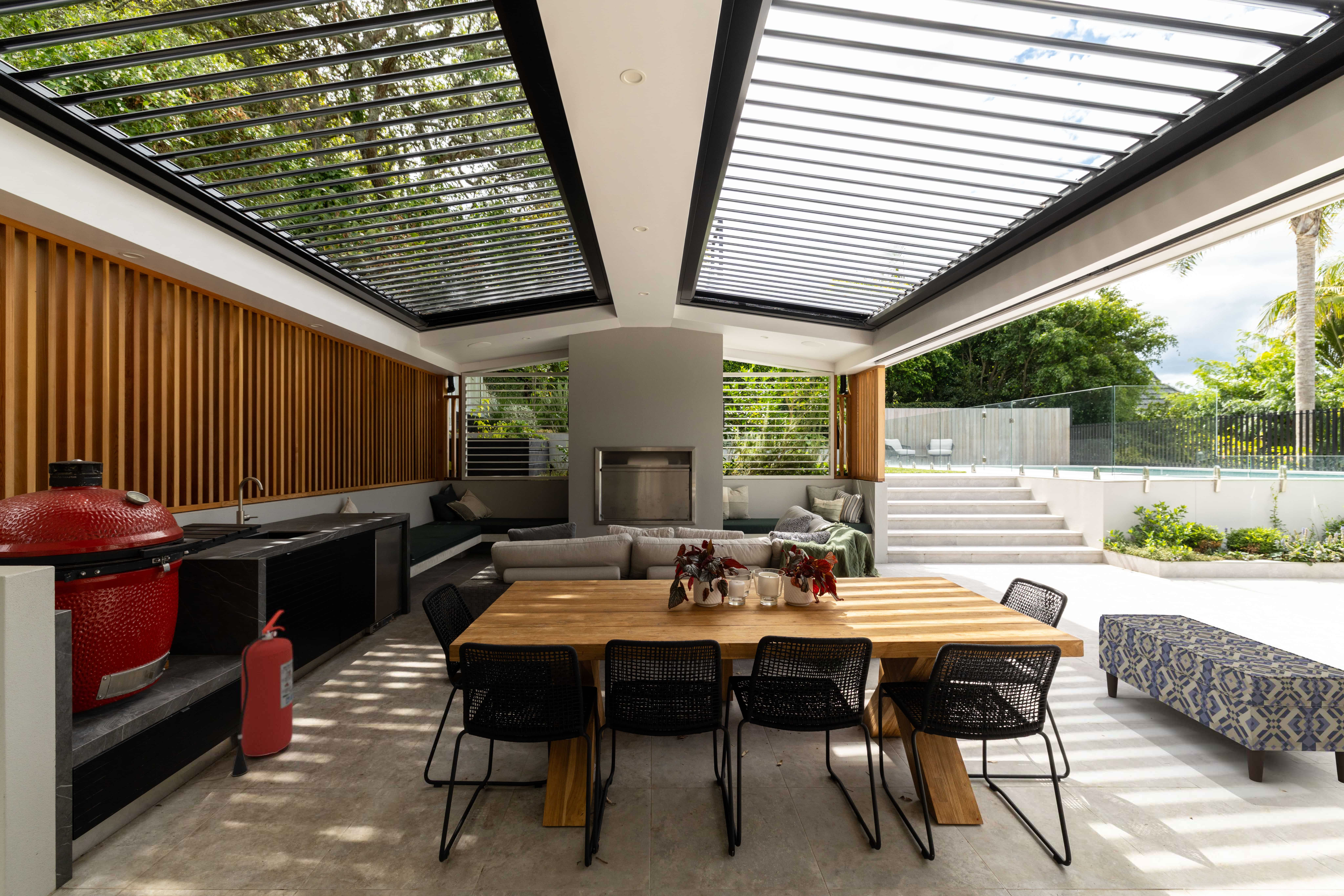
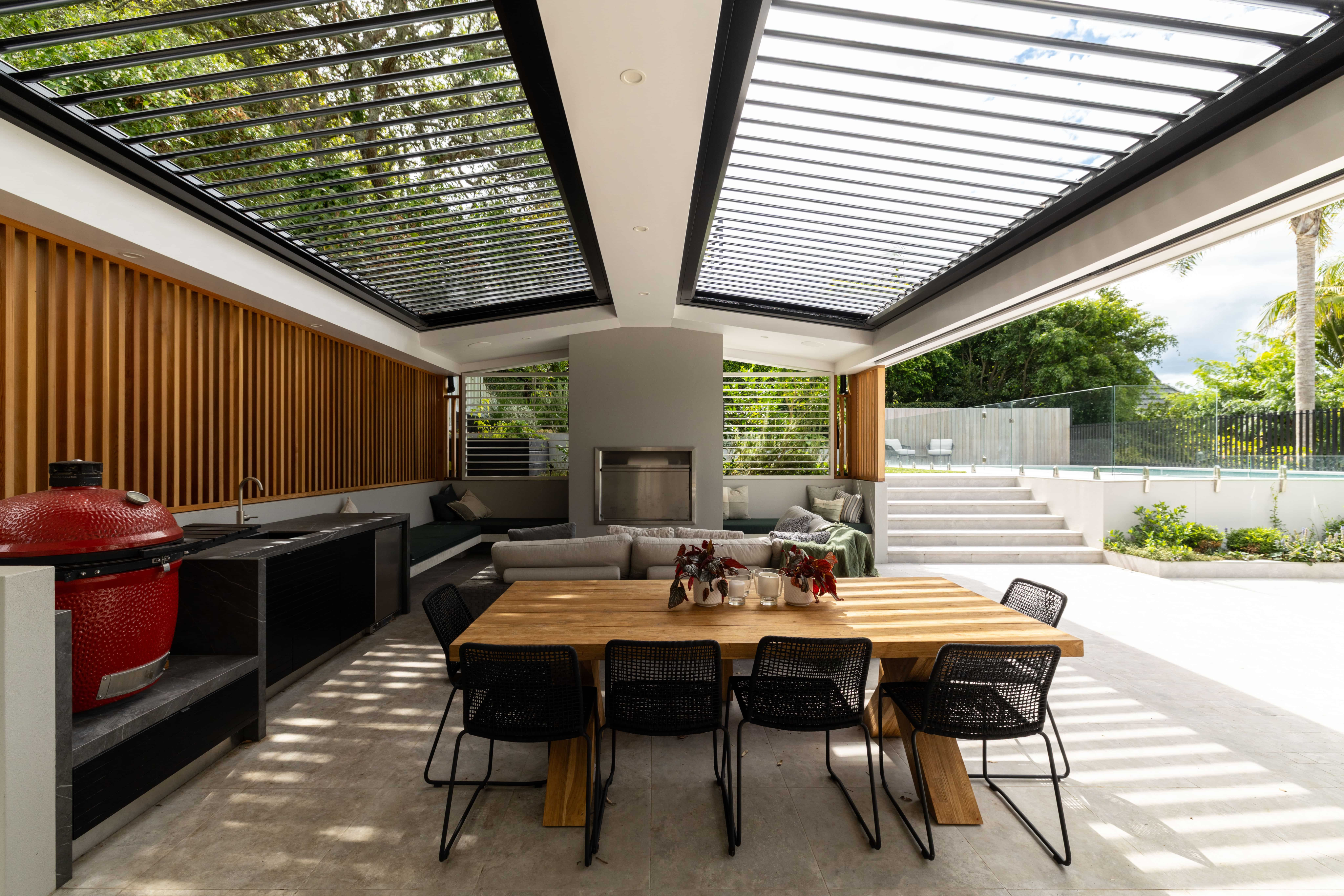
- bench [1099,614,1344,784]
- fire extinguisher [231,610,293,777]
